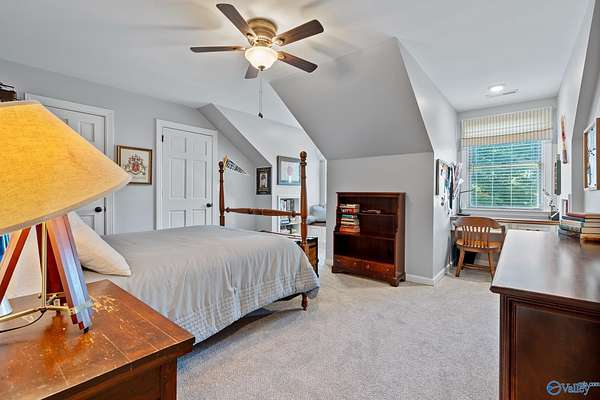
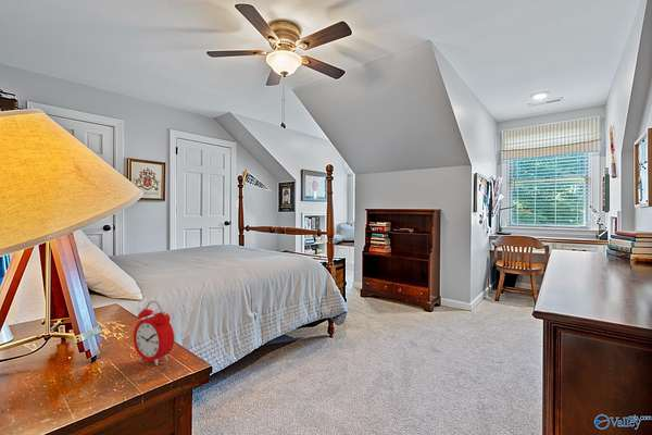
+ alarm clock [133,299,175,366]
